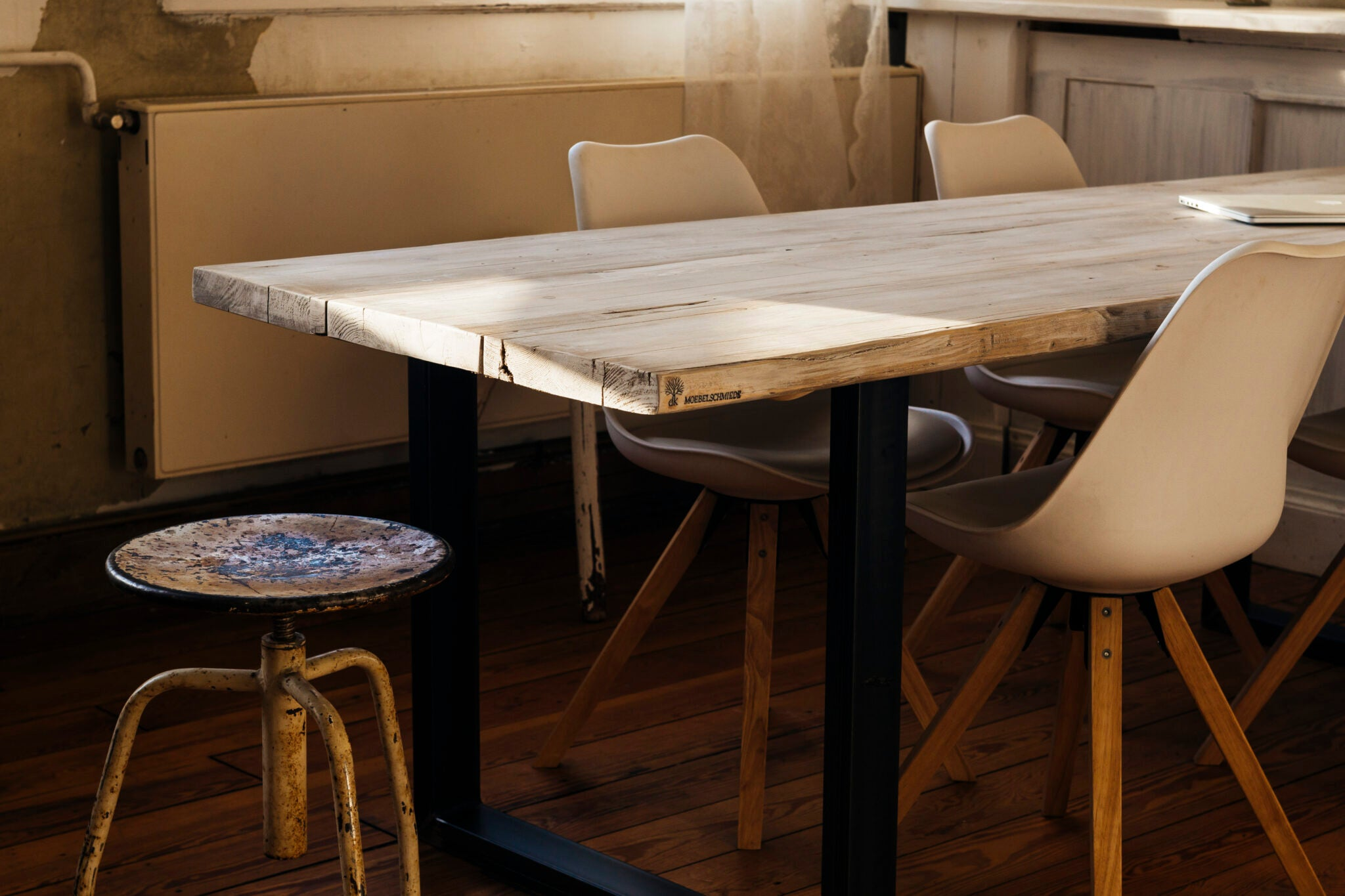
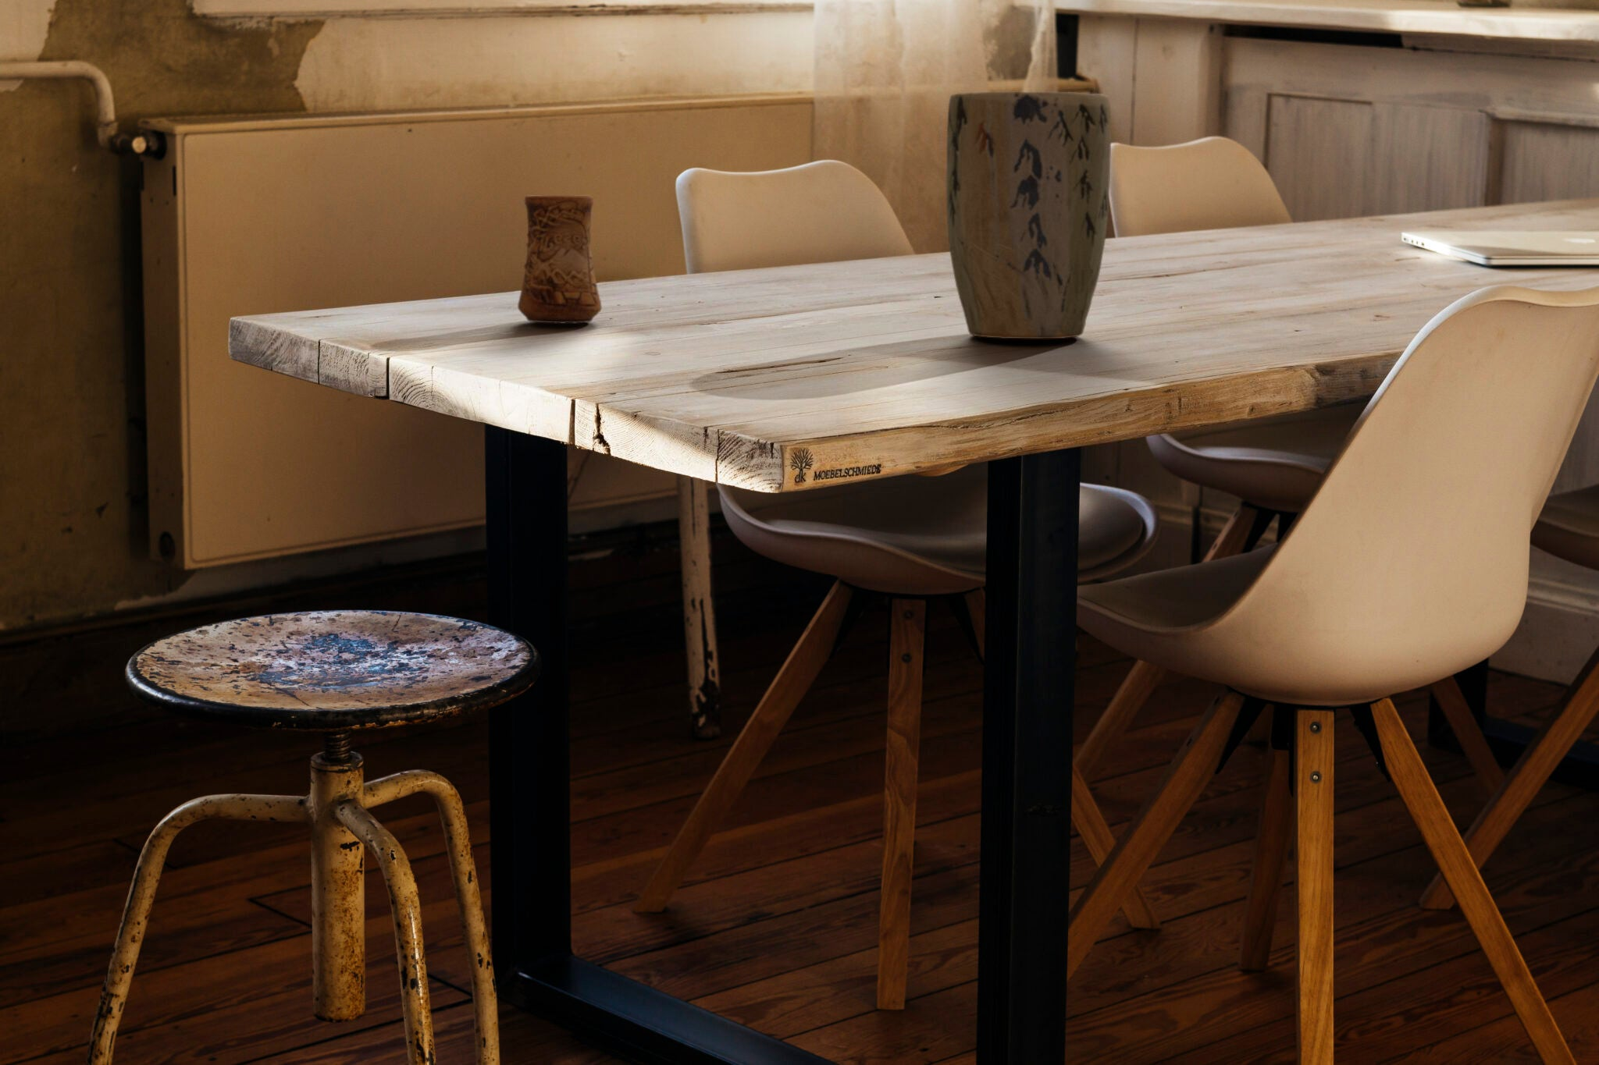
+ plant pot [945,90,1112,340]
+ cup [517,194,603,324]
